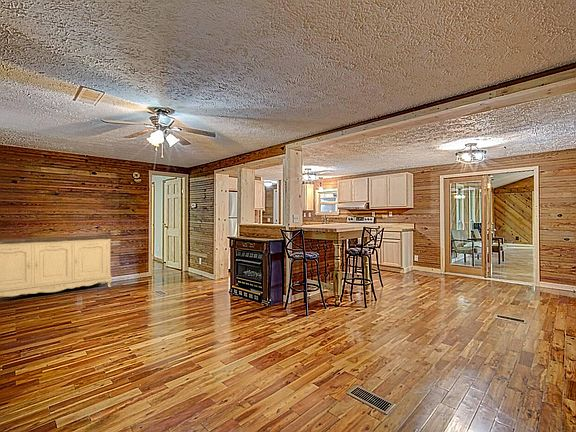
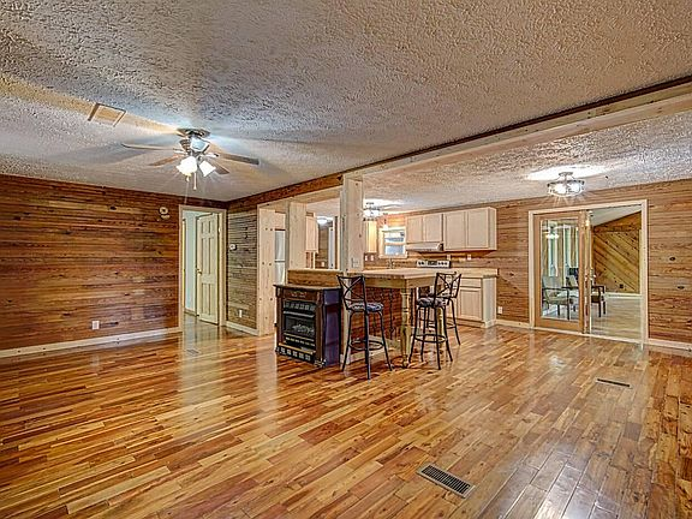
- sideboard [0,234,114,297]
